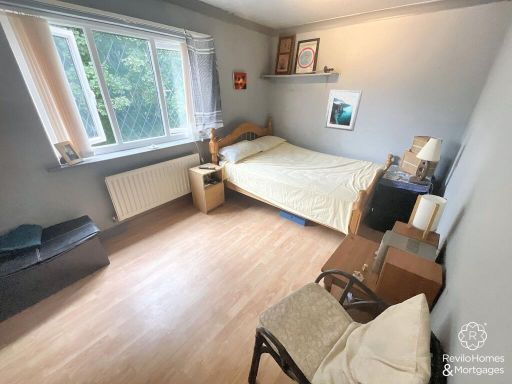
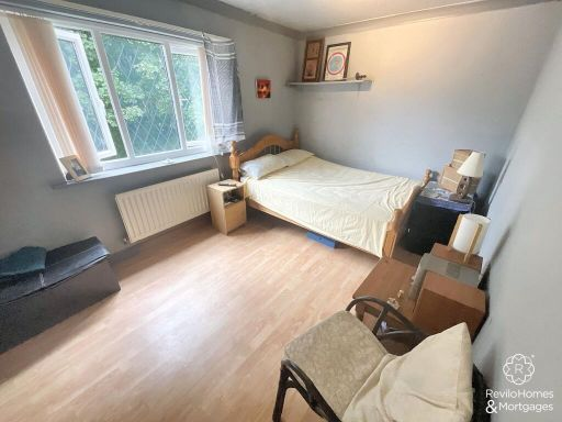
- wall art [323,89,363,132]
